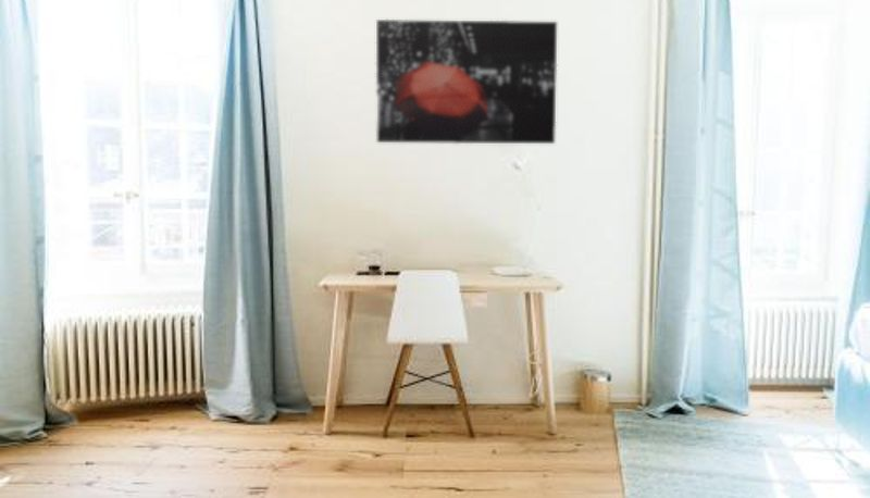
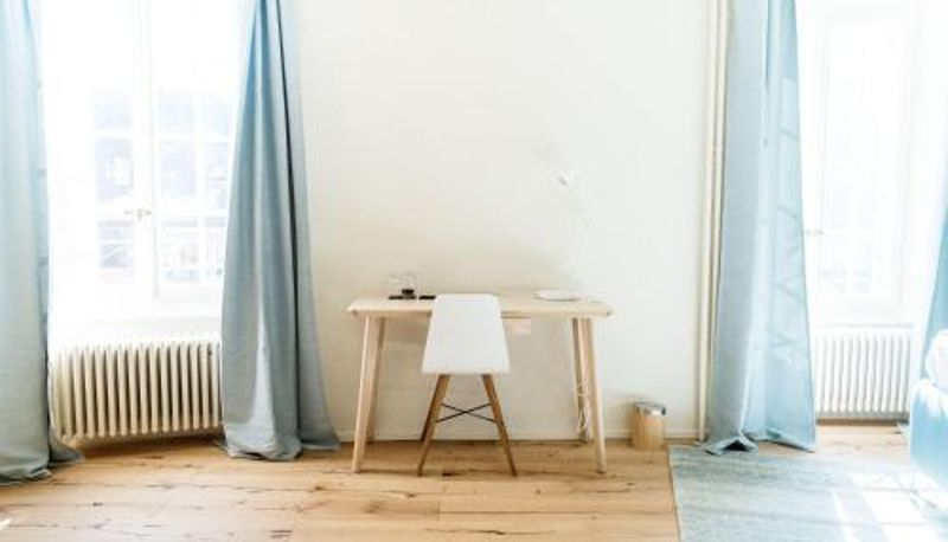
- wall art [375,18,558,145]
